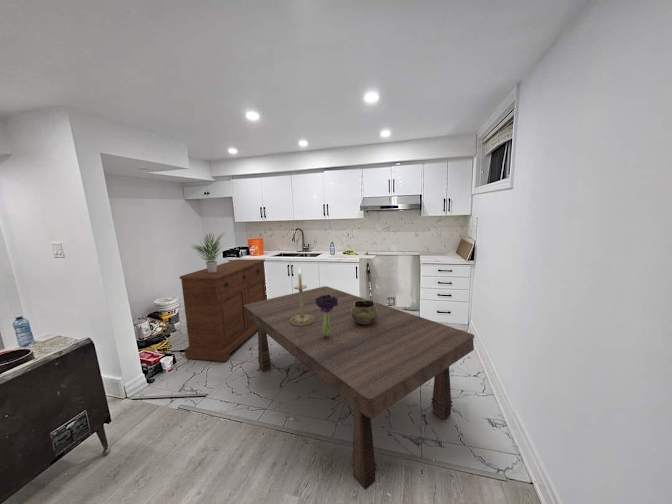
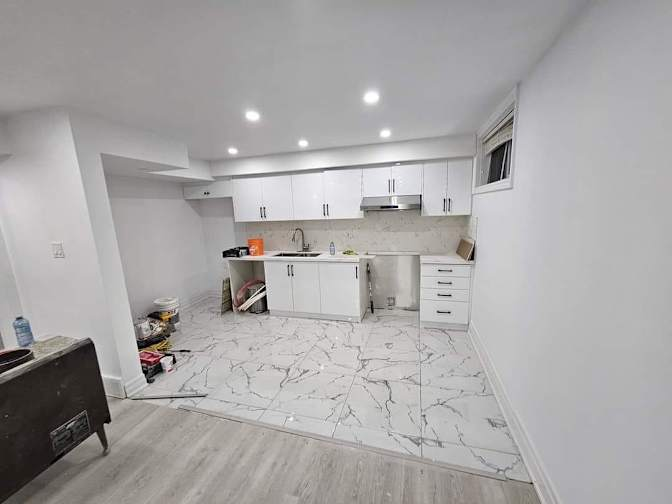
- decorative bowl [351,299,378,324]
- potted plant [190,231,227,273]
- sideboard [179,258,267,362]
- candlestick [289,266,315,326]
- bouquet [315,295,338,336]
- dining table [244,285,475,491]
